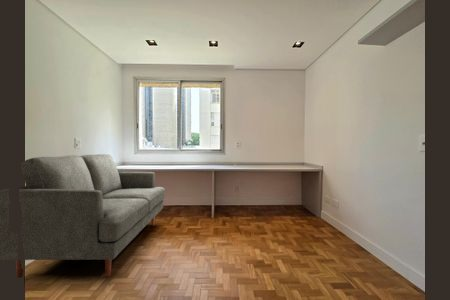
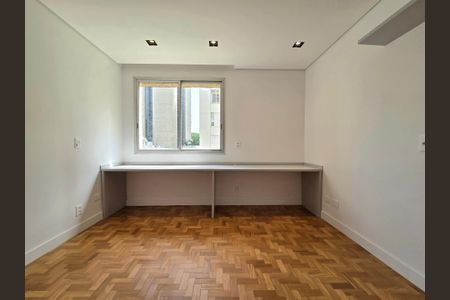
- sofa [0,153,166,279]
